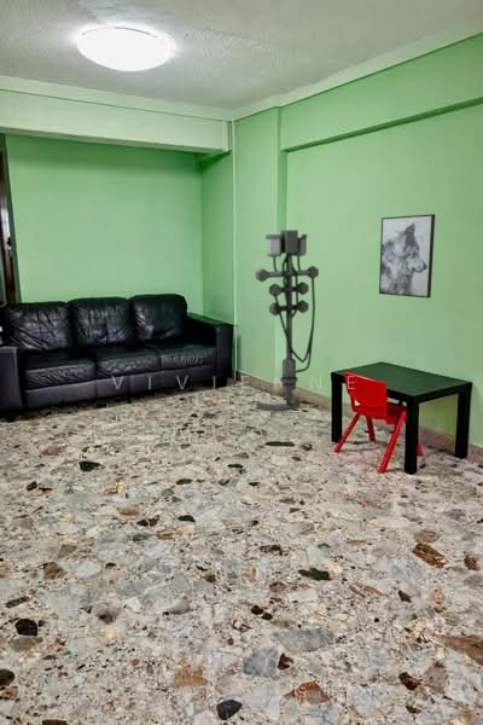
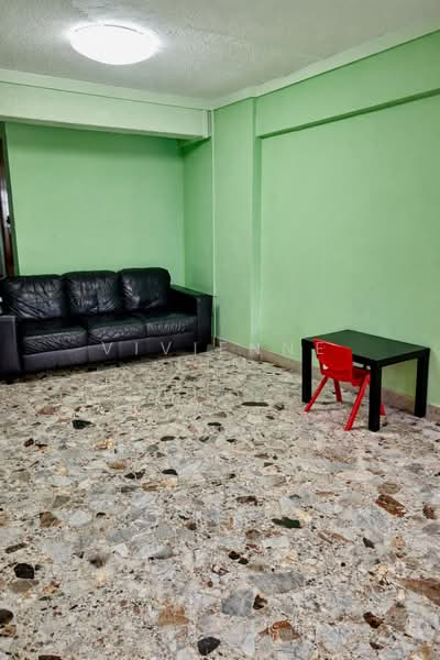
- wall art [378,213,436,300]
- floor lamp [255,228,320,412]
